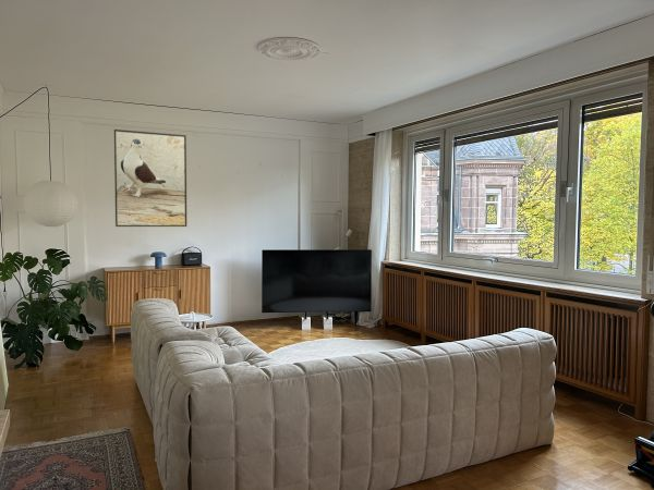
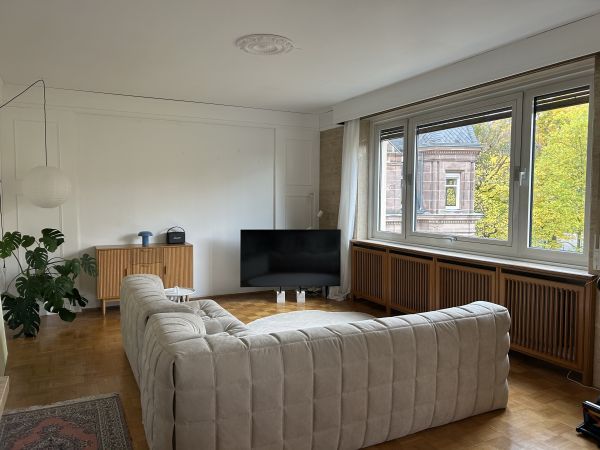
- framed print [113,128,187,228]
